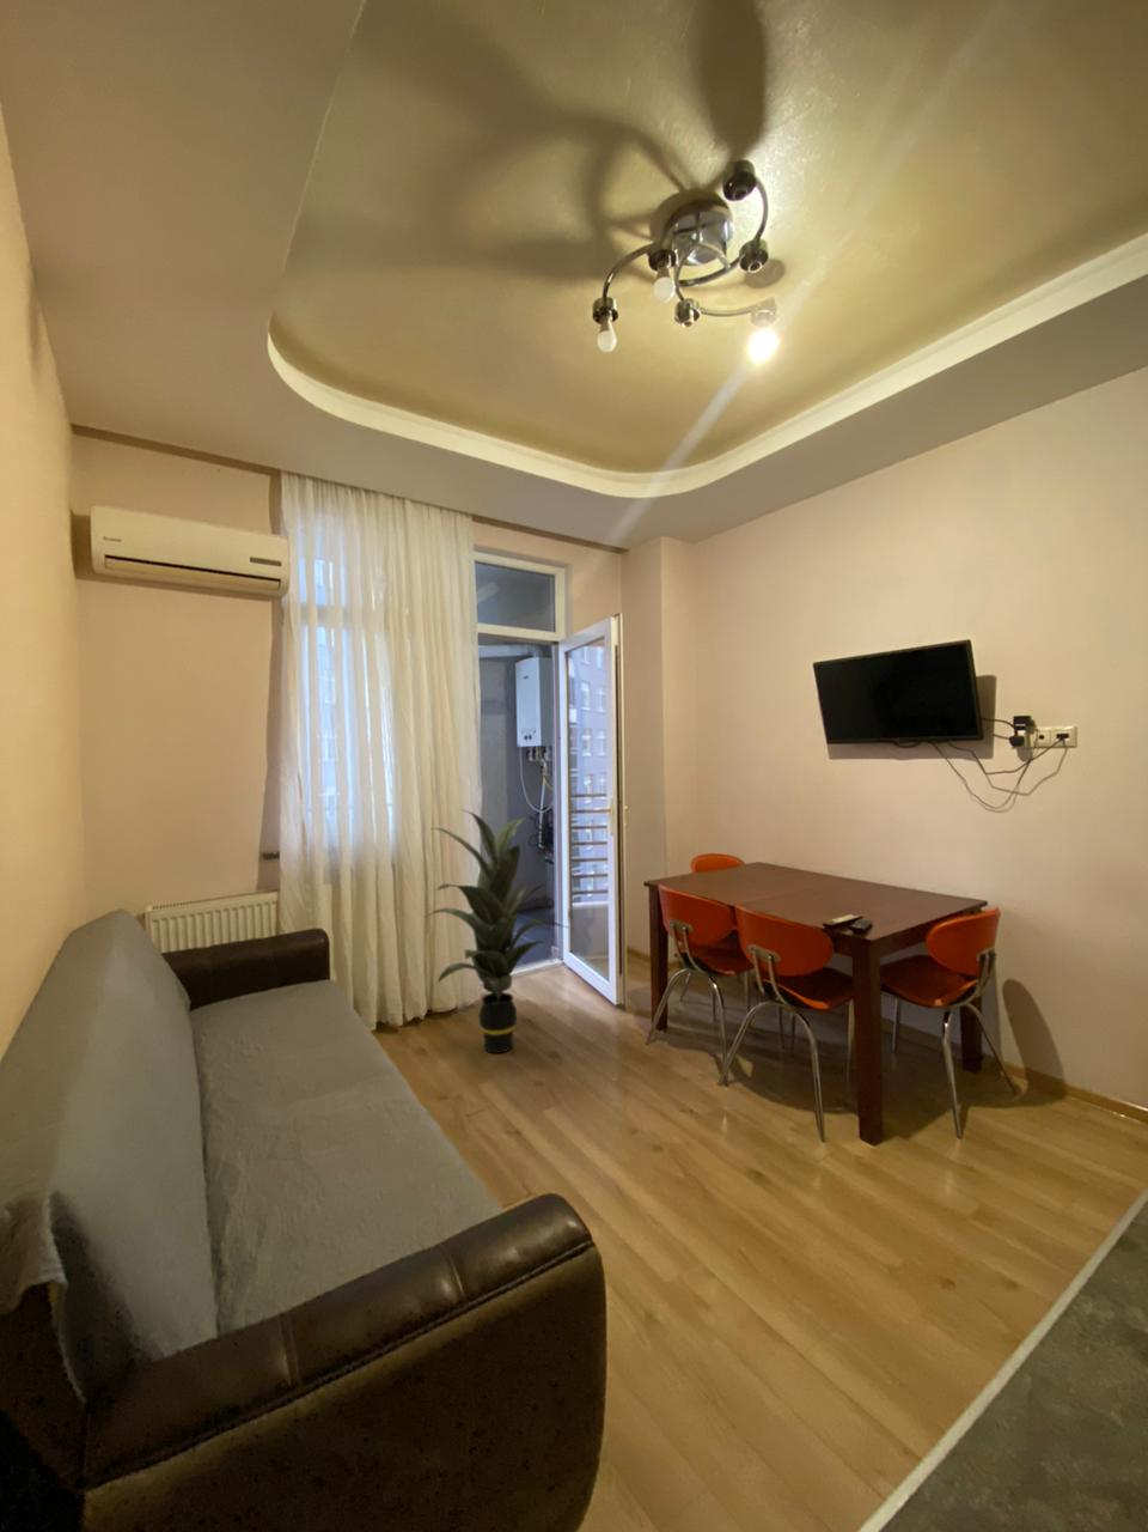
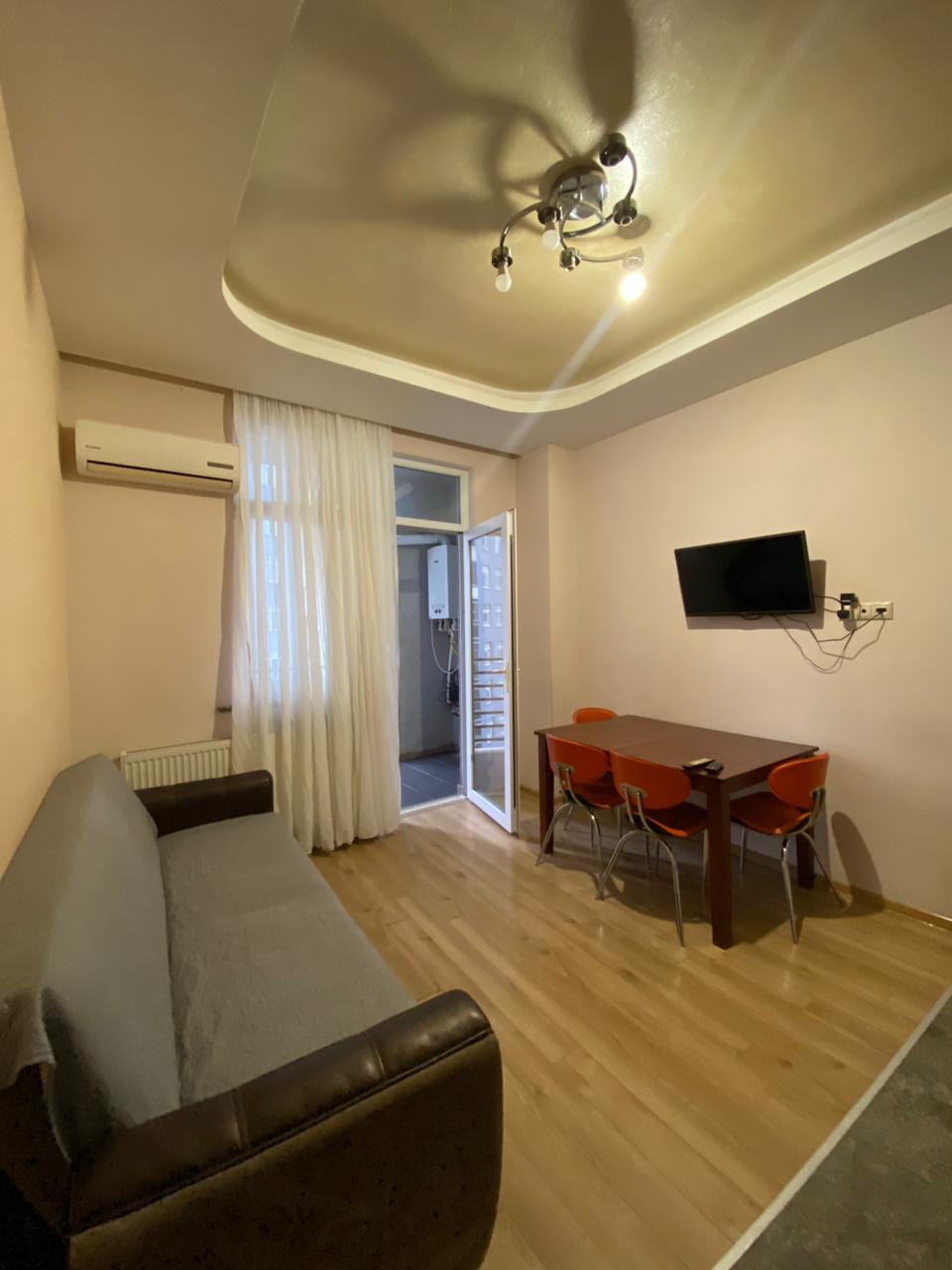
- indoor plant [424,809,570,1054]
